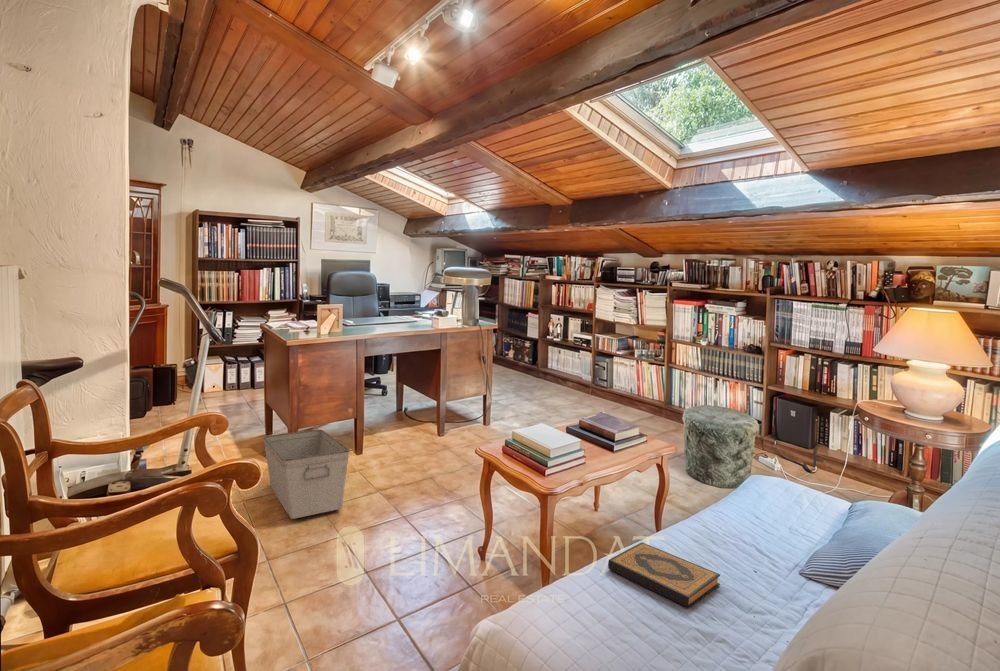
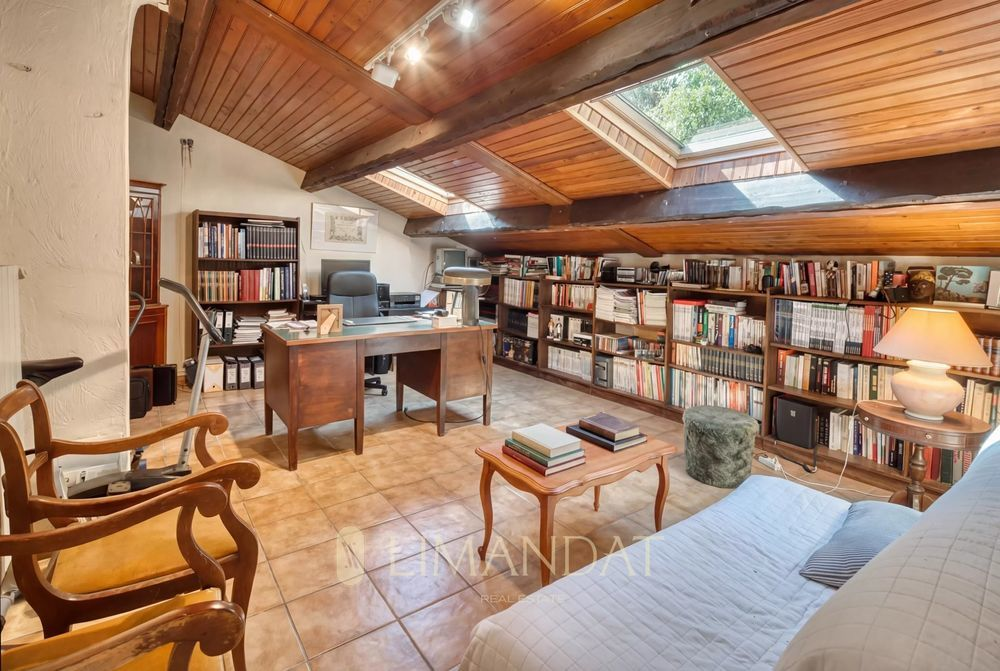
- storage bin [262,429,351,520]
- hardback book [607,541,721,609]
